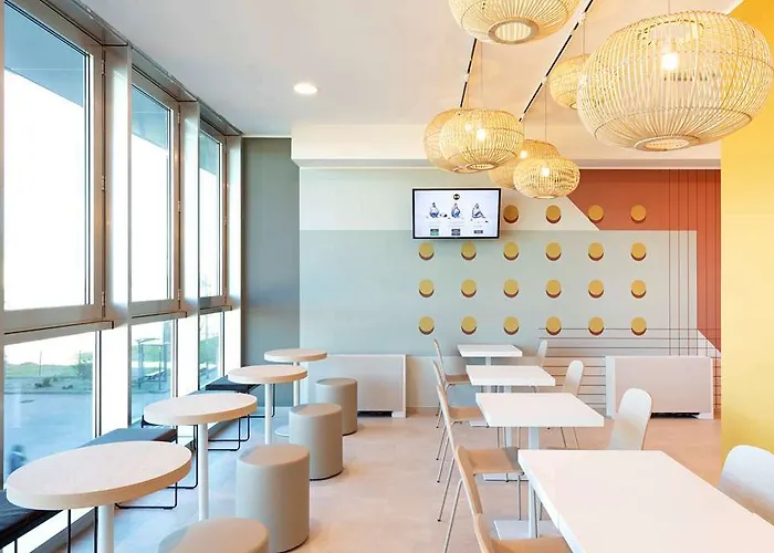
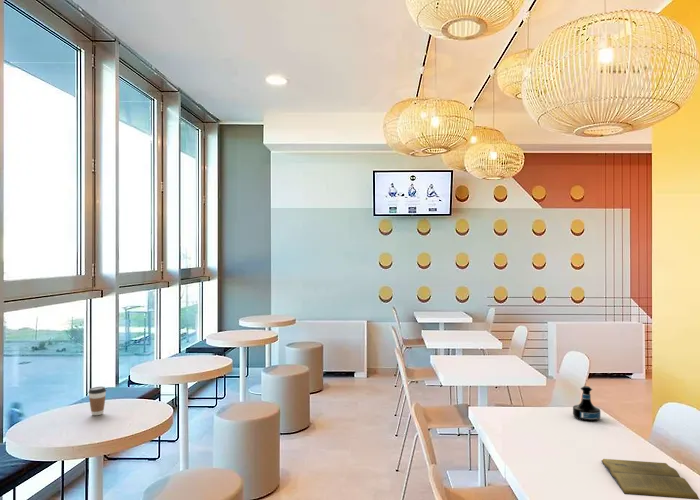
+ coffee cup [88,386,107,416]
+ book [600,458,700,500]
+ tequila bottle [572,385,601,422]
